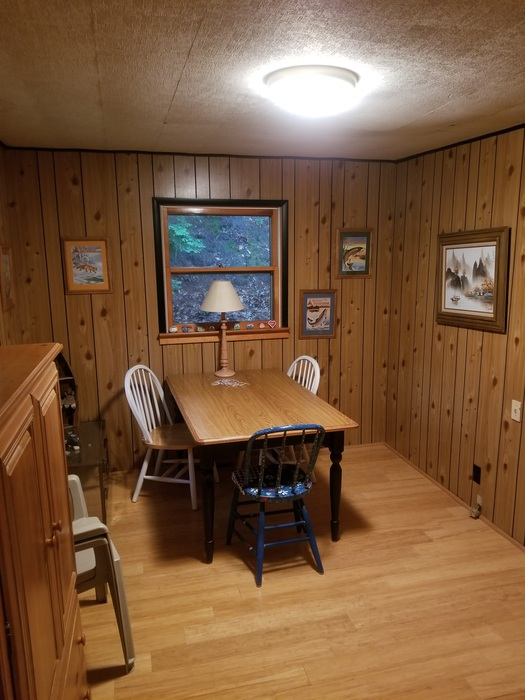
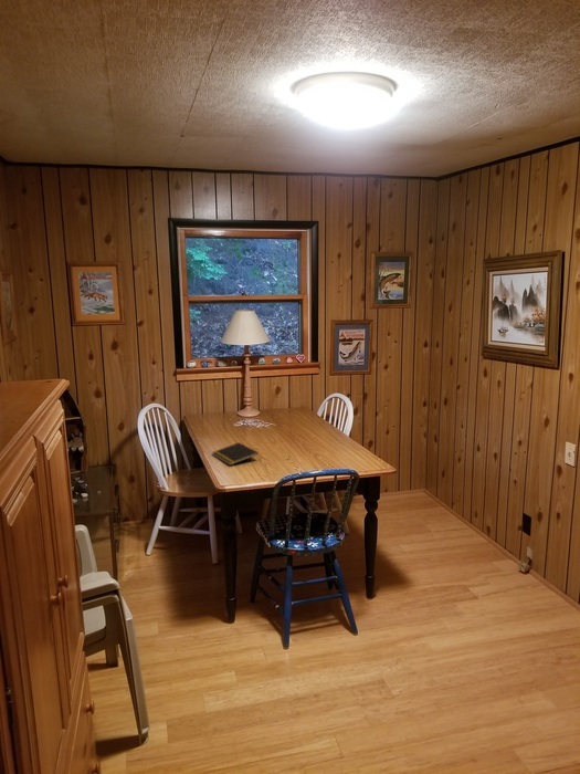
+ notepad [211,441,260,467]
